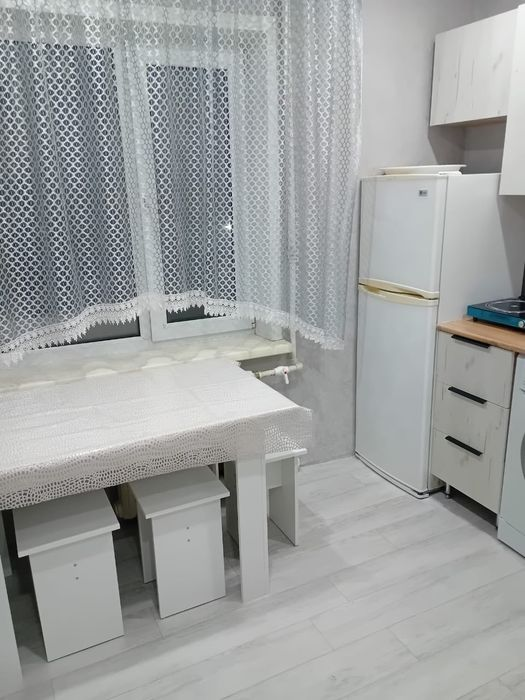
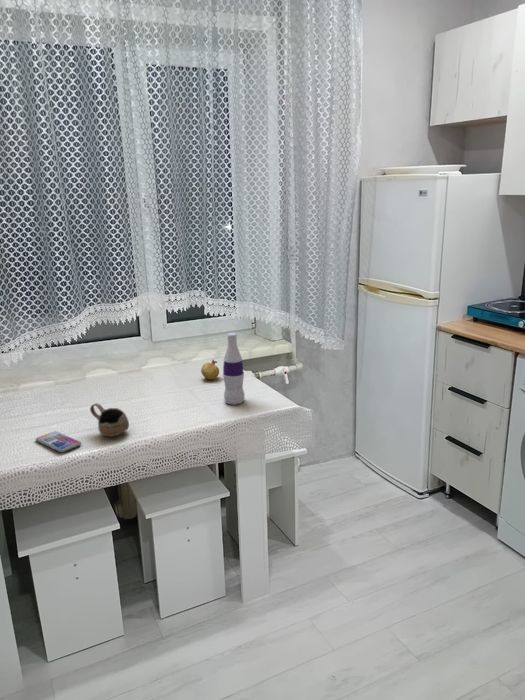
+ fruit [200,358,220,382]
+ bottle [222,332,246,406]
+ smartphone [35,430,82,453]
+ cup [89,402,130,438]
